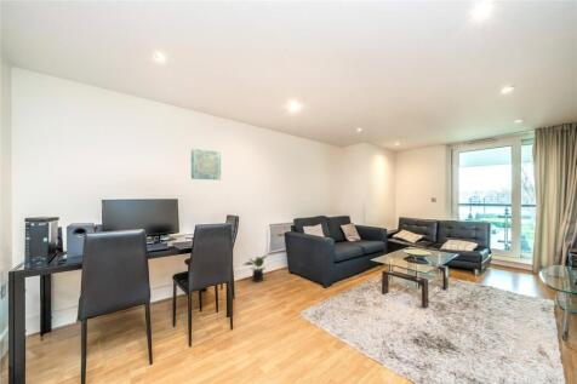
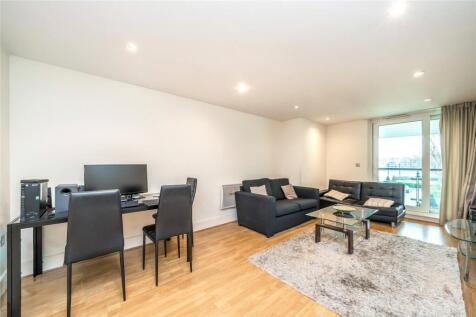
- wall art [190,148,222,180]
- potted plant [241,254,269,283]
